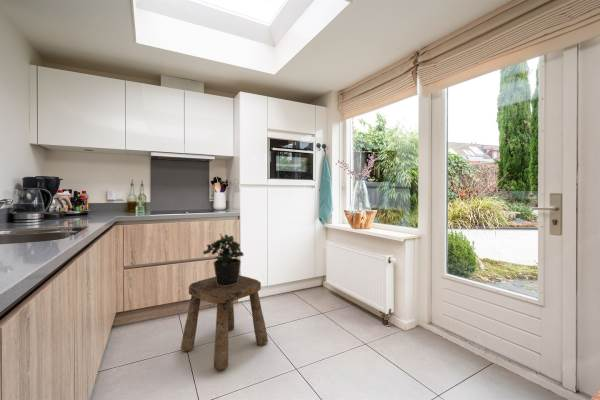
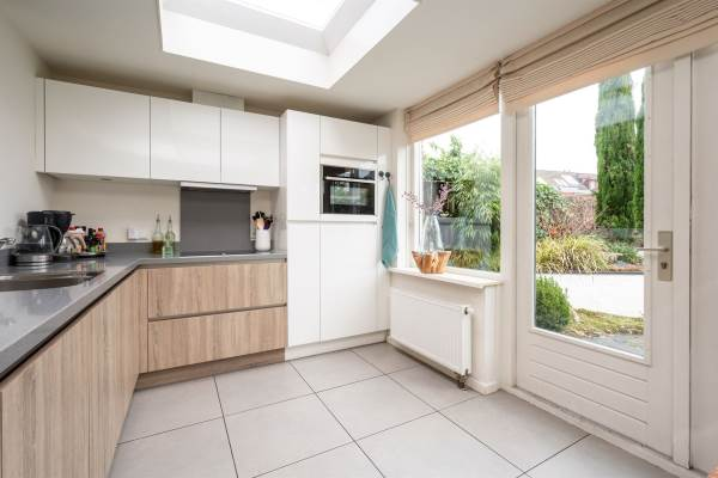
- potted plant [202,233,245,286]
- stool [180,274,269,371]
